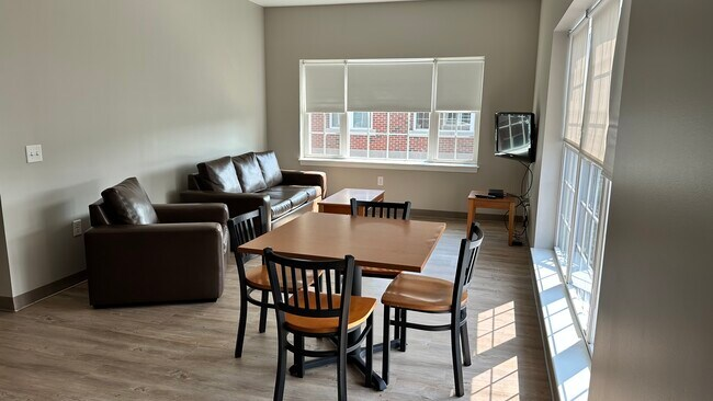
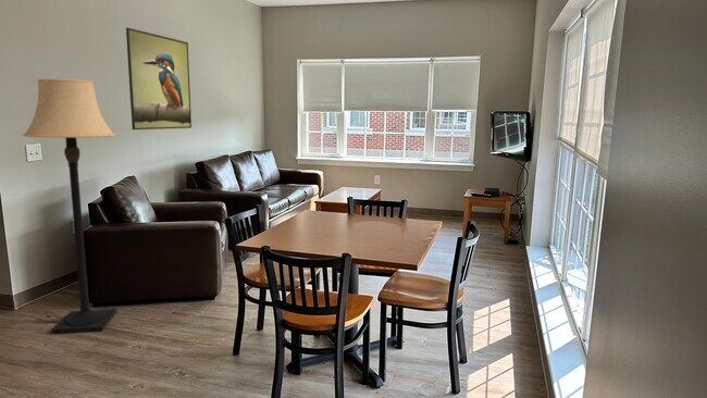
+ lamp [22,77,117,334]
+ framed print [125,26,193,130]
